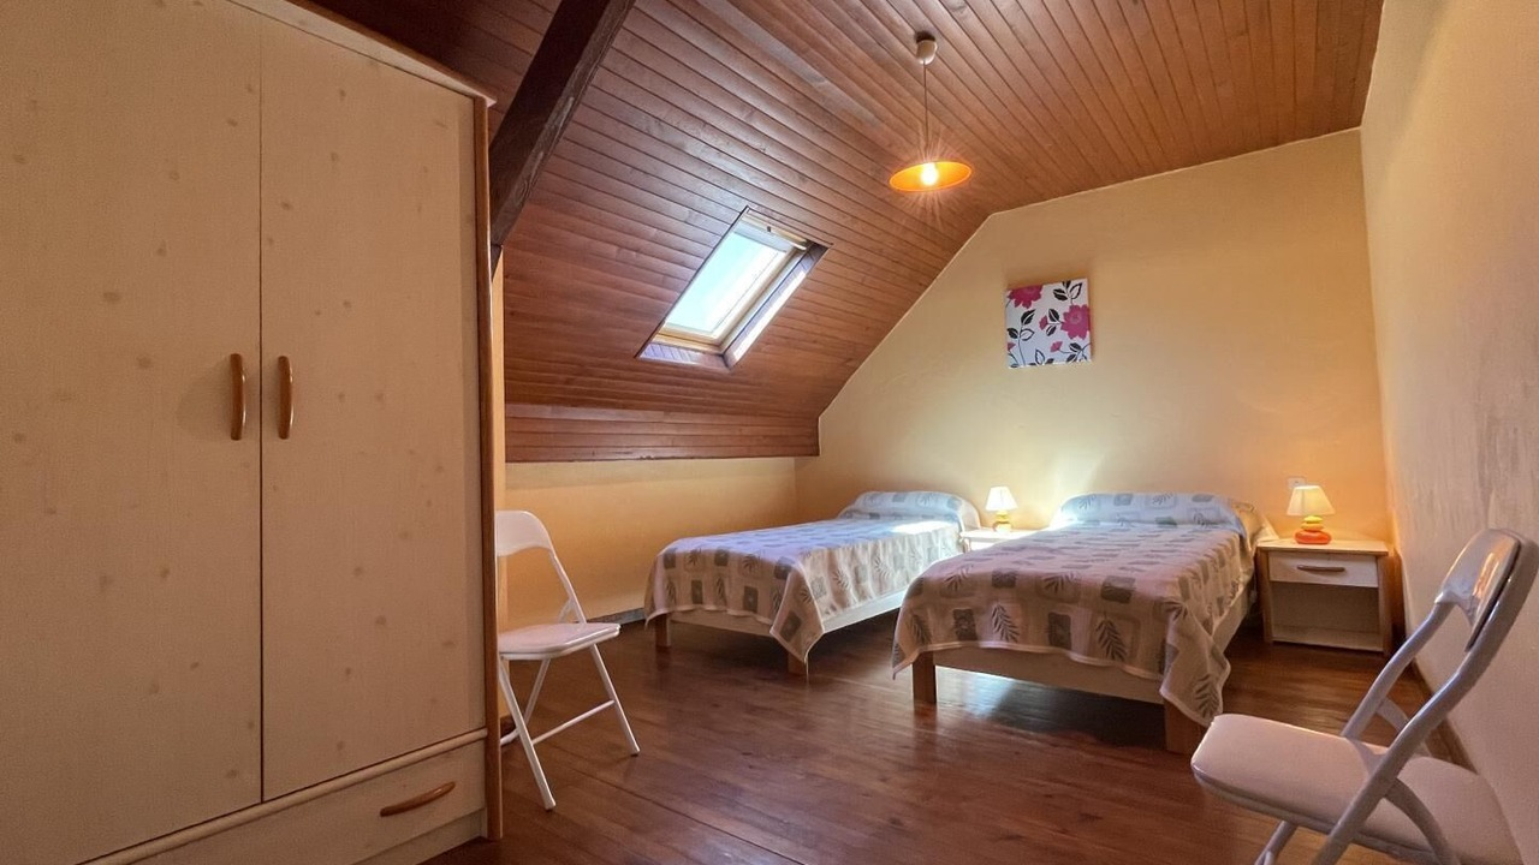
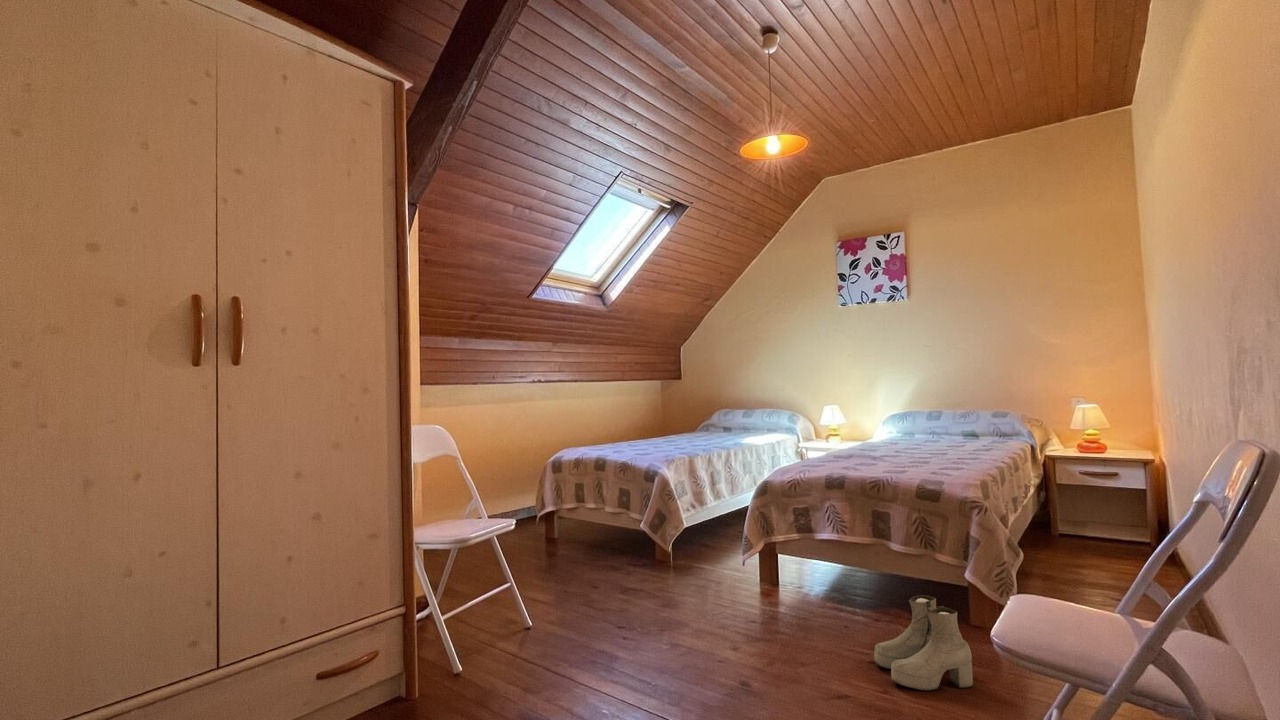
+ boots [873,595,974,691]
